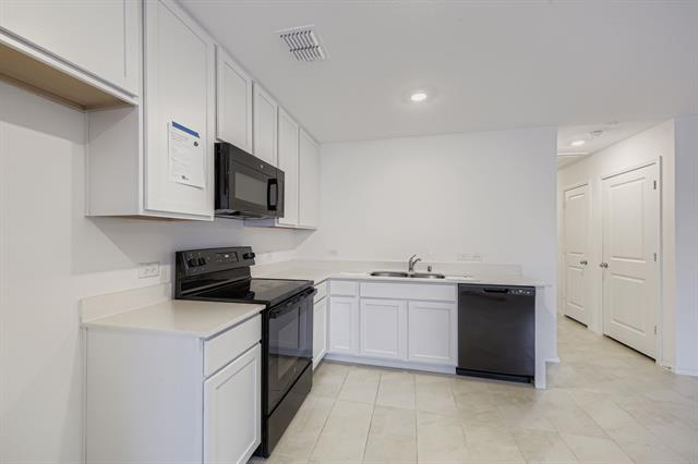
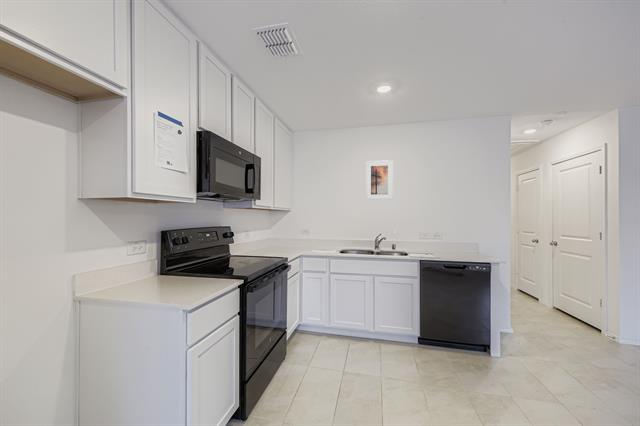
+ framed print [365,159,394,200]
